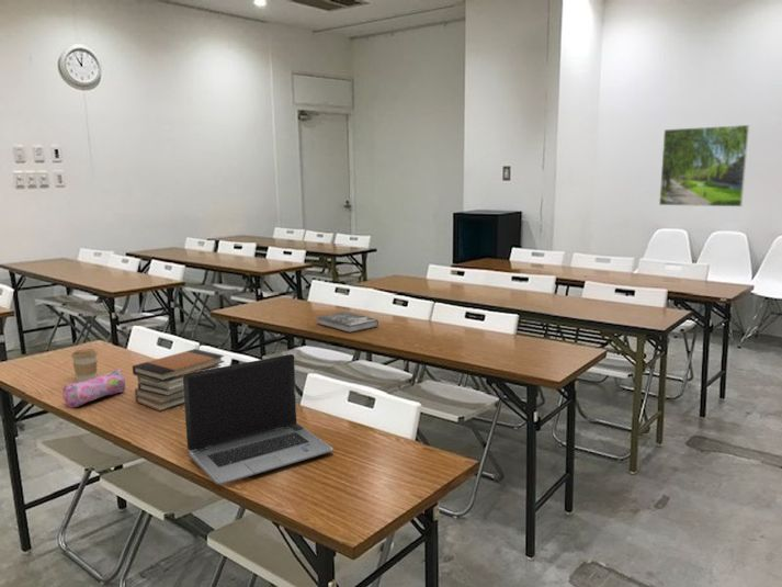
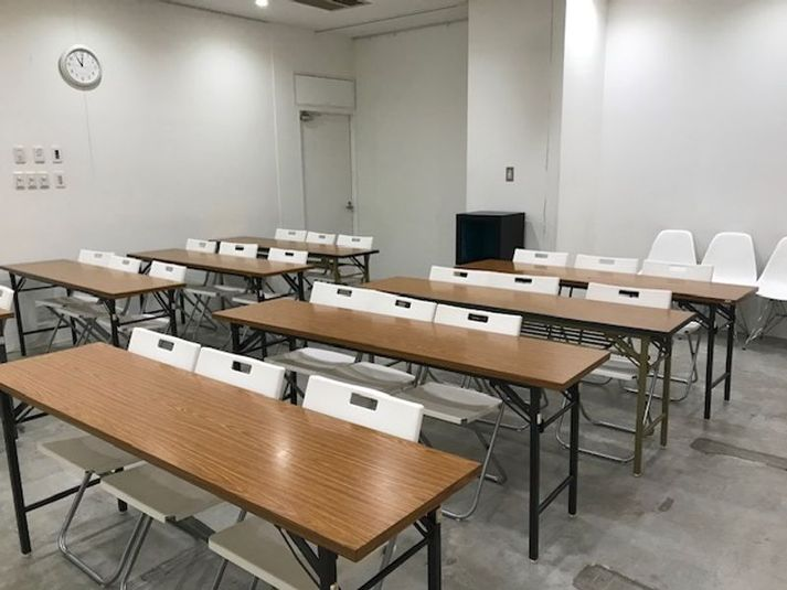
- laptop computer [183,353,335,486]
- book [316,311,379,334]
- coffee cup [70,348,99,383]
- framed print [658,124,750,207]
- book stack [132,348,226,413]
- pencil case [61,369,126,408]
